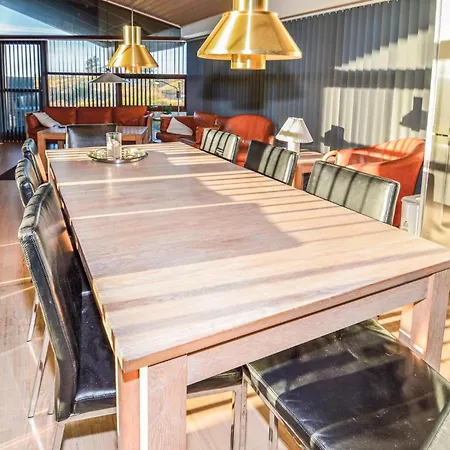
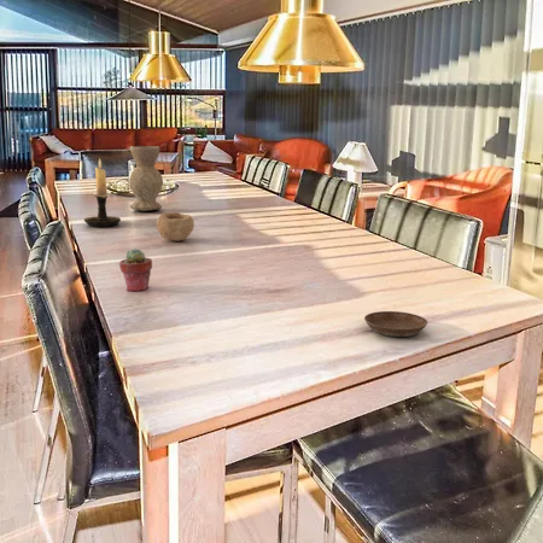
+ potted succulent [118,247,153,293]
+ saucer [363,310,428,338]
+ vase [128,145,164,212]
+ bowl [156,211,195,243]
+ candle holder [83,157,122,228]
